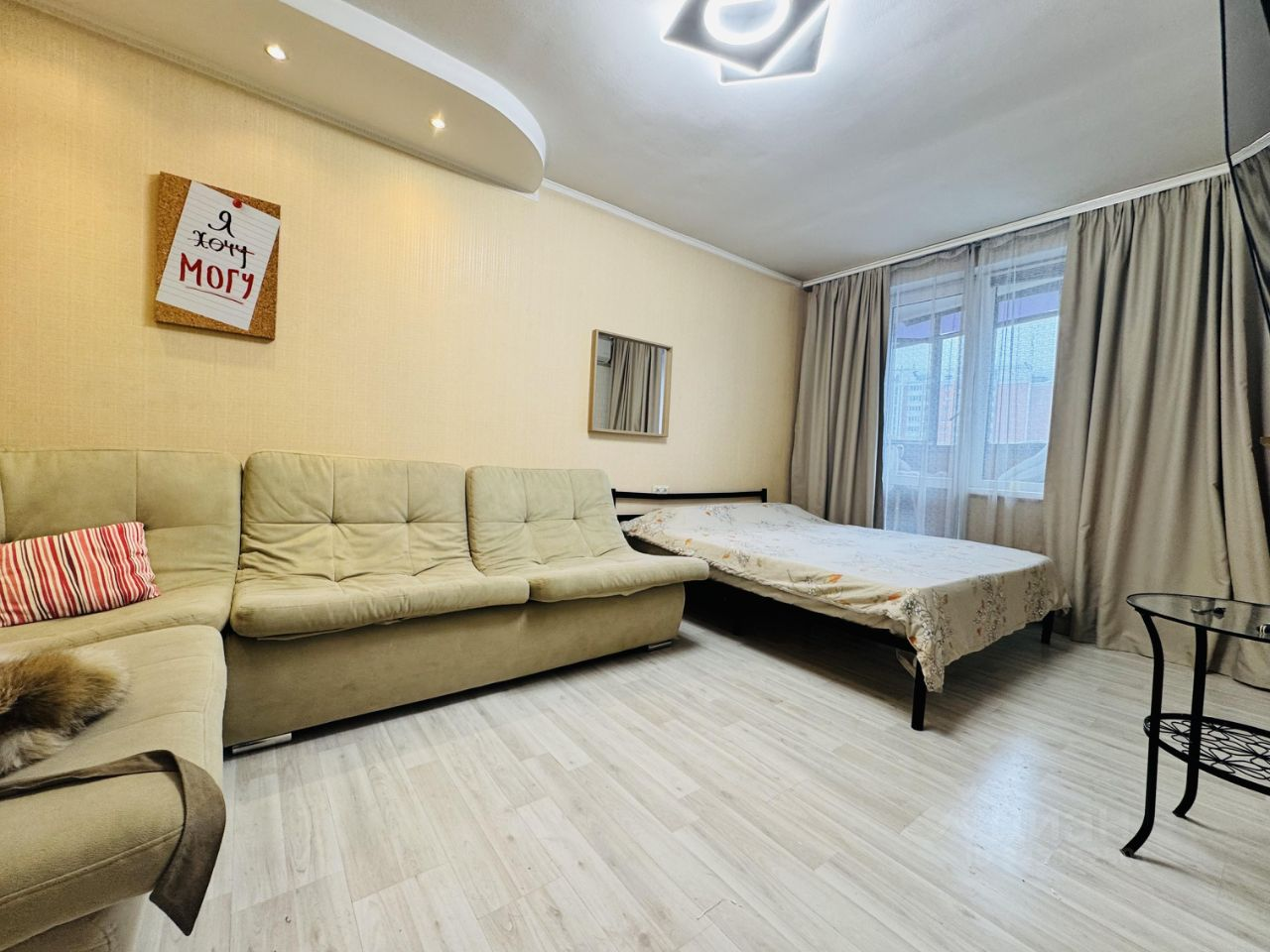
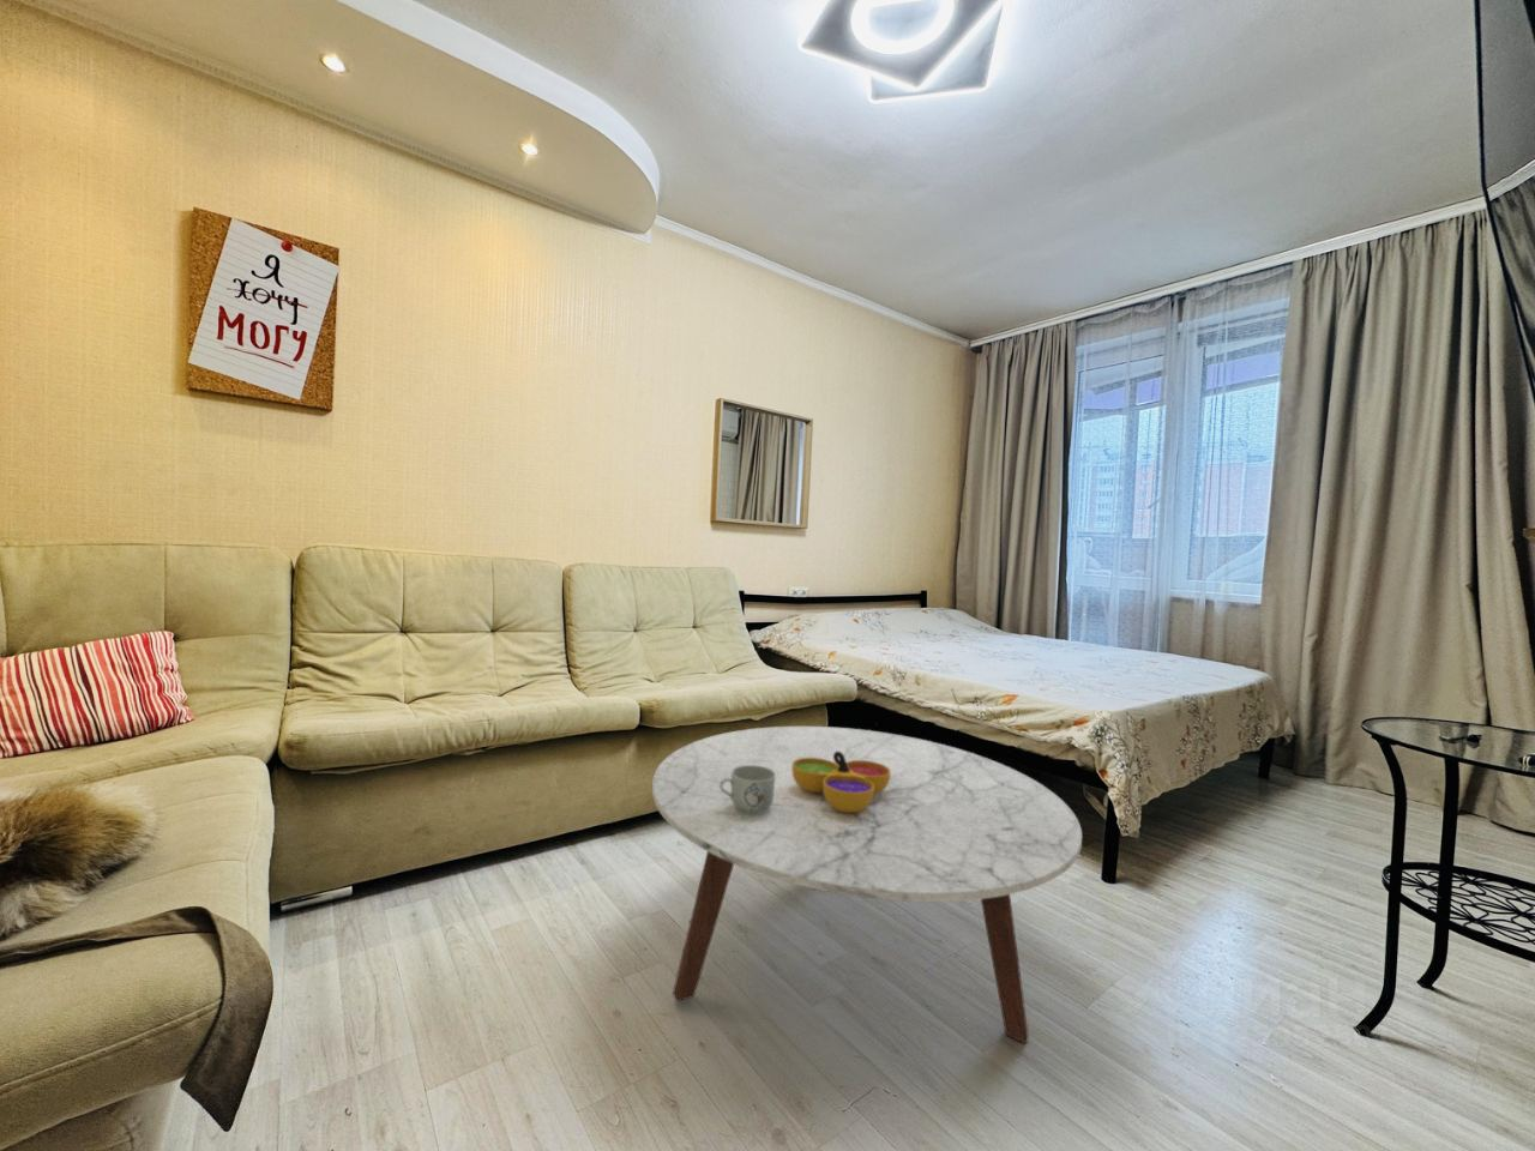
+ mug [719,765,776,815]
+ decorative bowl [792,752,891,812]
+ coffee table [651,725,1083,1045]
